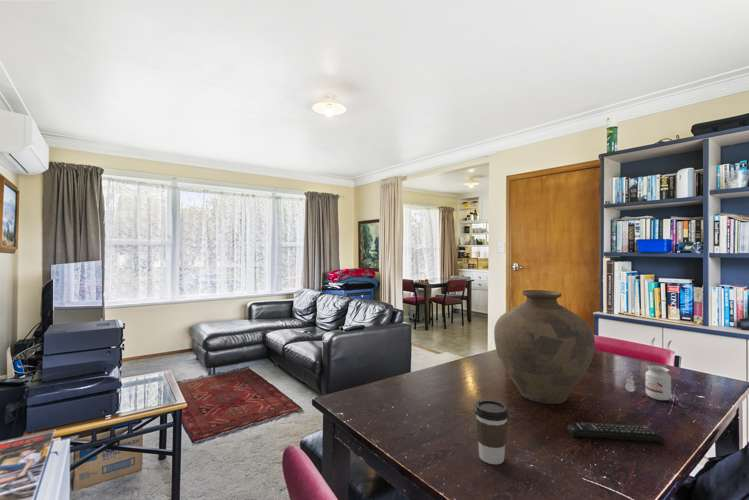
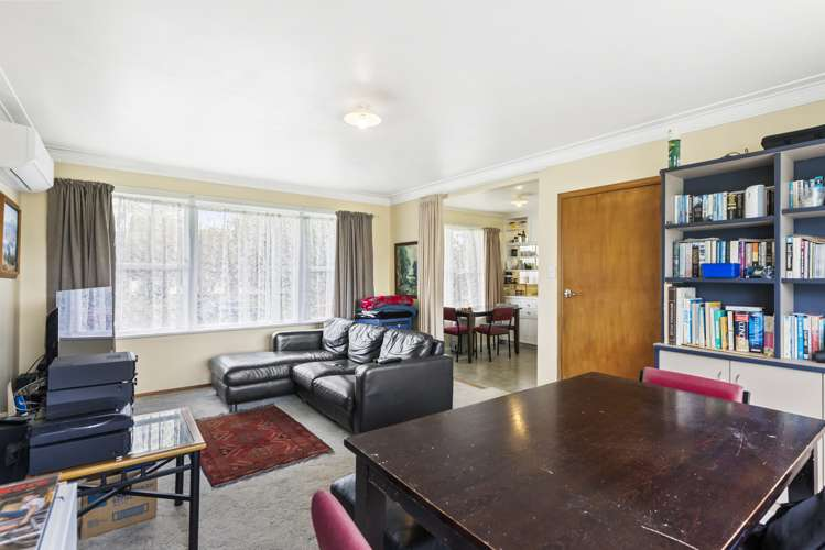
- vase [493,289,596,405]
- candle [624,365,672,401]
- remote control [566,421,666,443]
- coffee cup [474,399,509,465]
